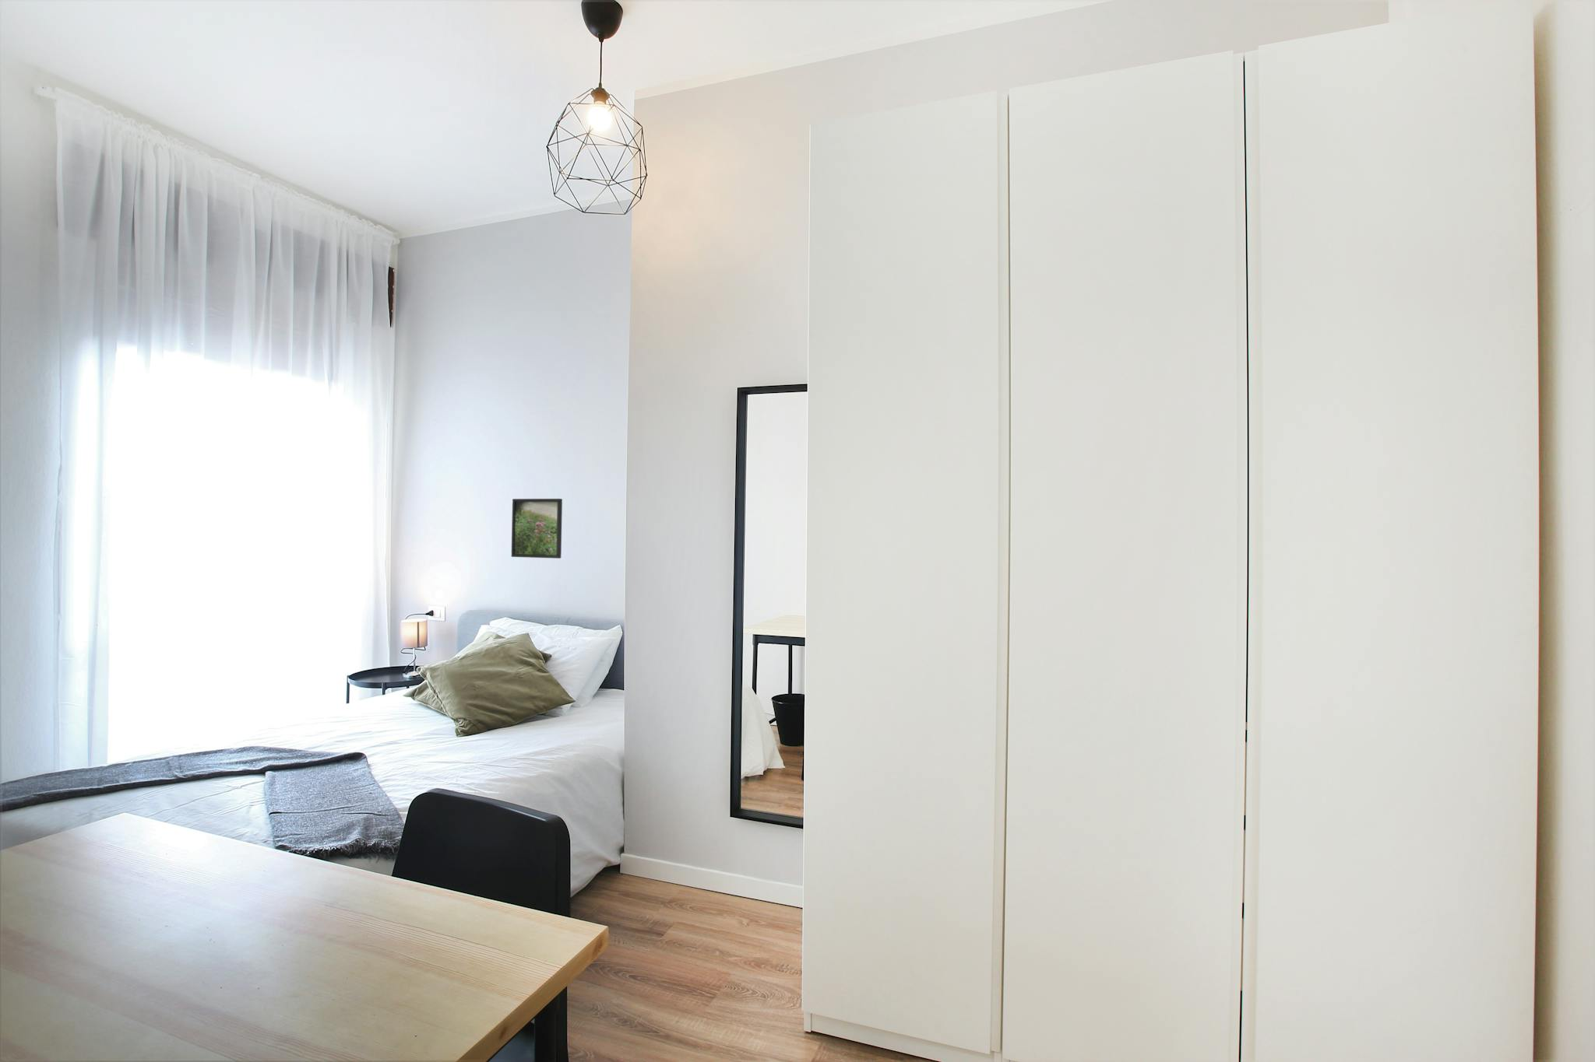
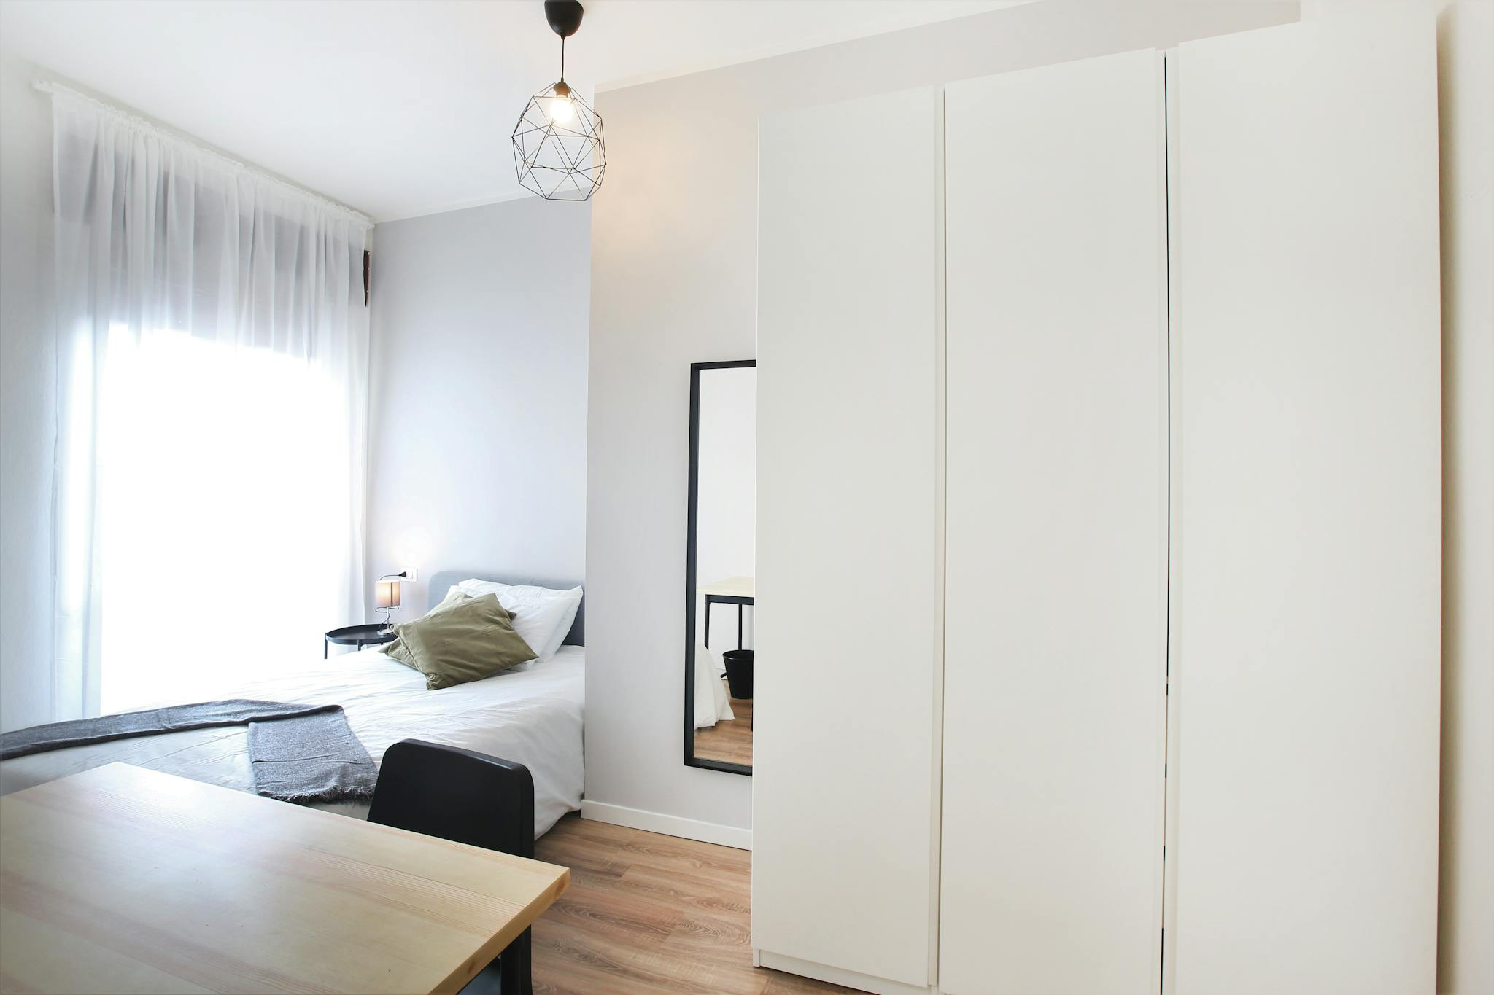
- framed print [511,498,563,559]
